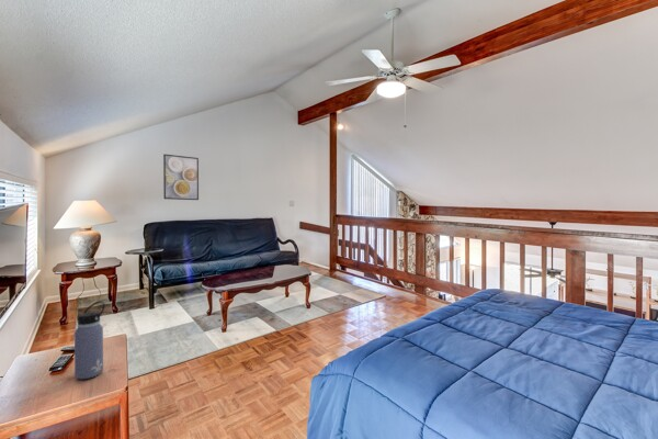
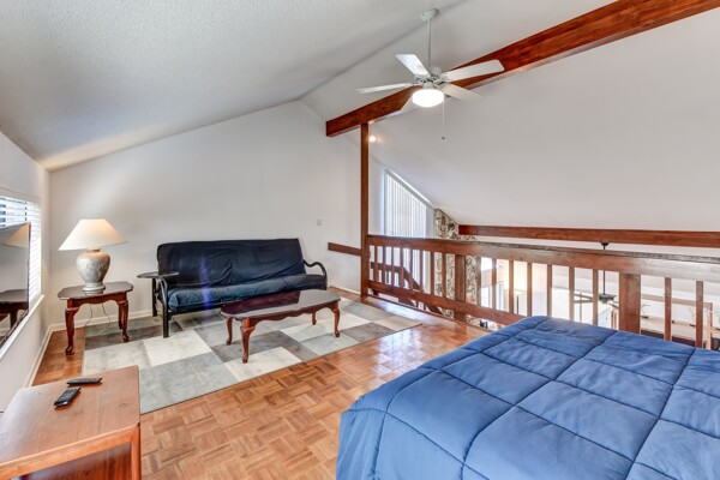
- water bottle [73,301,106,380]
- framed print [162,154,200,201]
